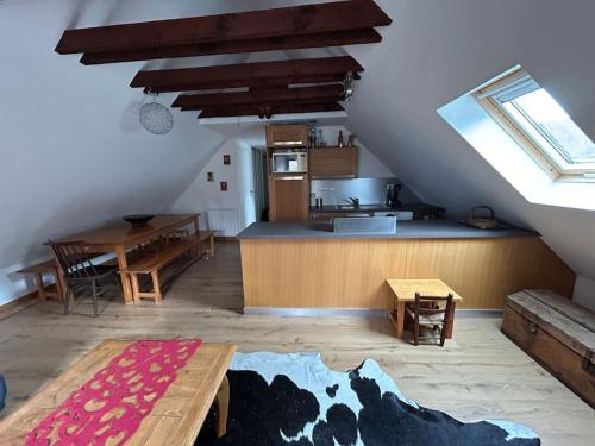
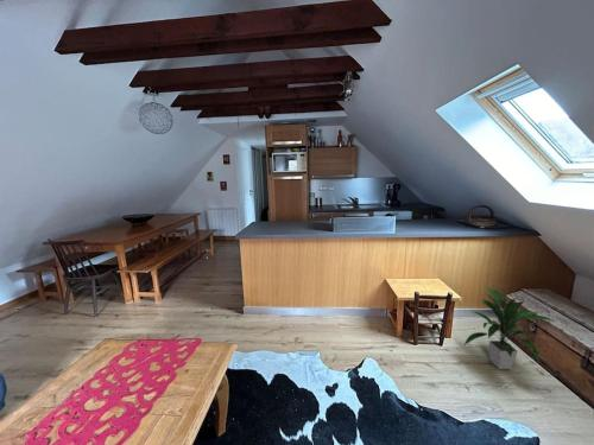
+ indoor plant [463,286,558,370]
